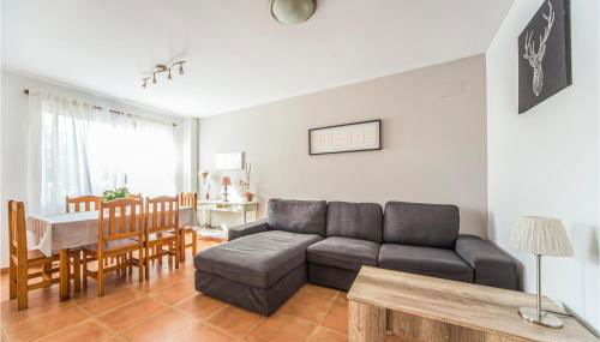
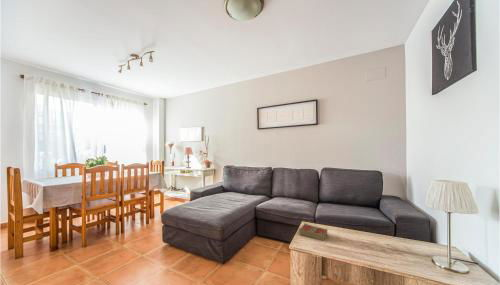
+ book [298,222,328,242]
